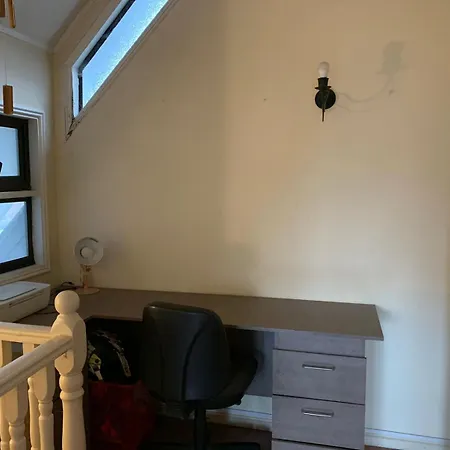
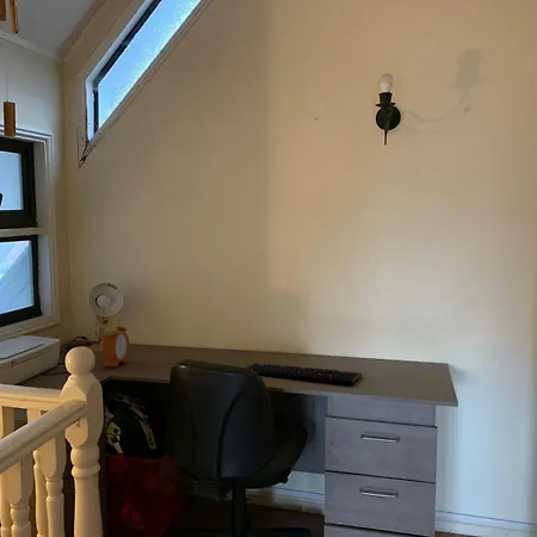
+ alarm clock [101,316,130,368]
+ keyboard [243,362,364,384]
